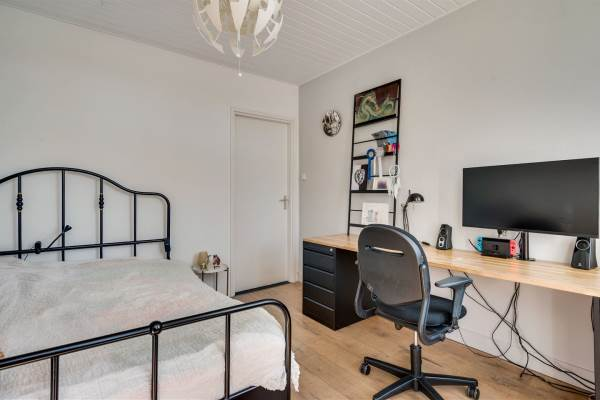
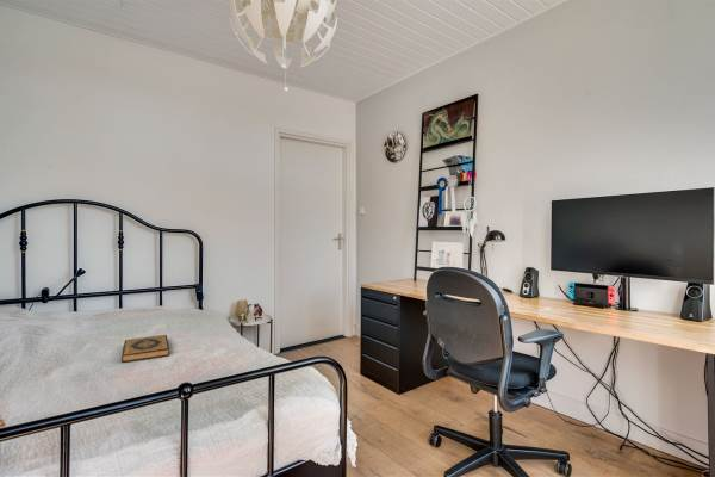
+ hardback book [120,334,170,364]
